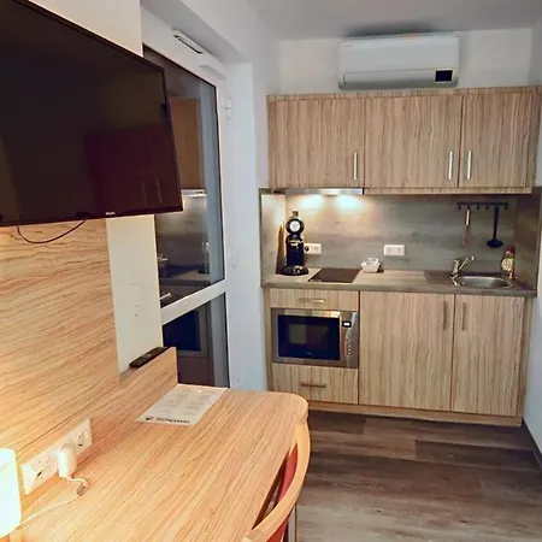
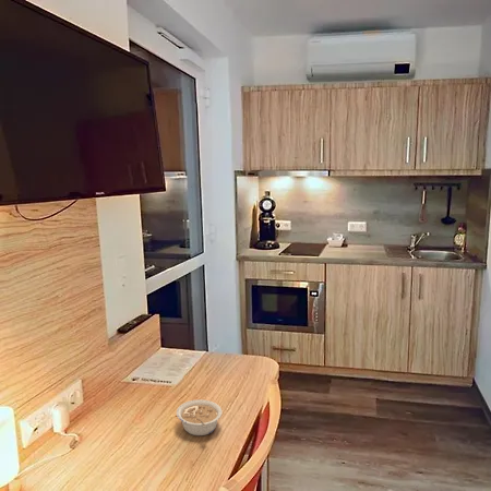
+ legume [176,398,223,436]
